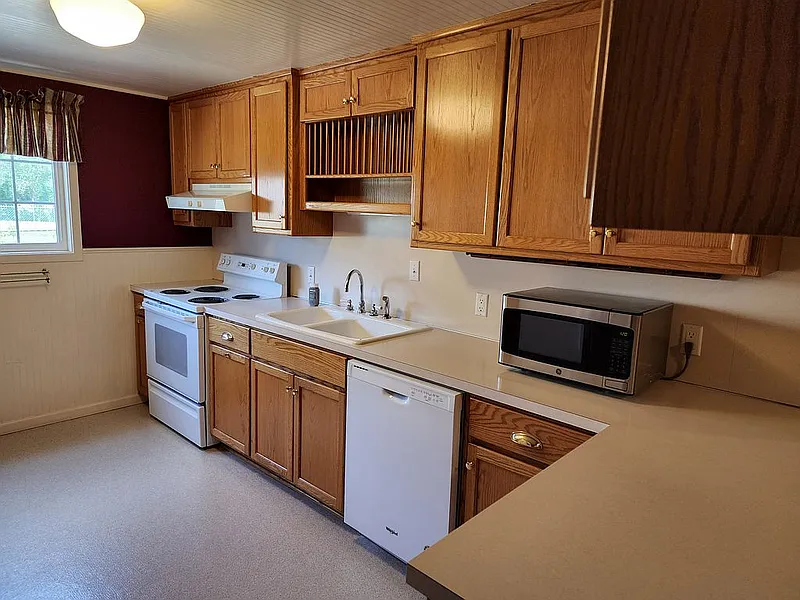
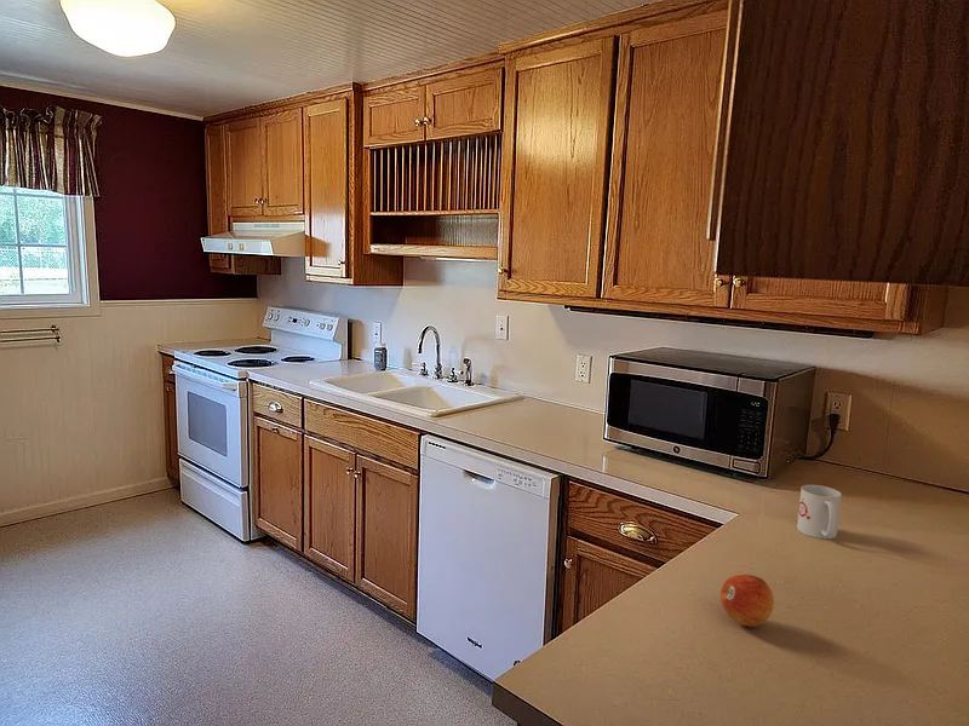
+ fruit [719,574,775,628]
+ mug [796,484,843,540]
